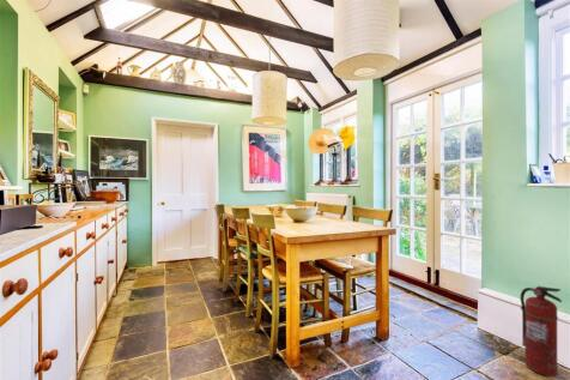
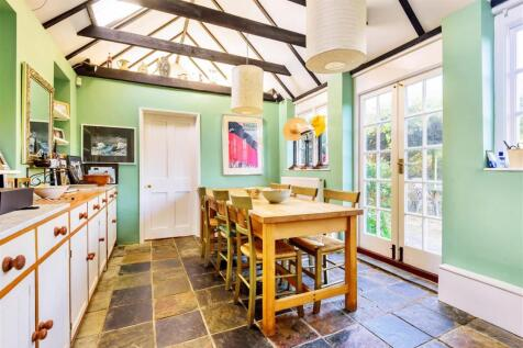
- fire extinguisher [520,285,563,378]
